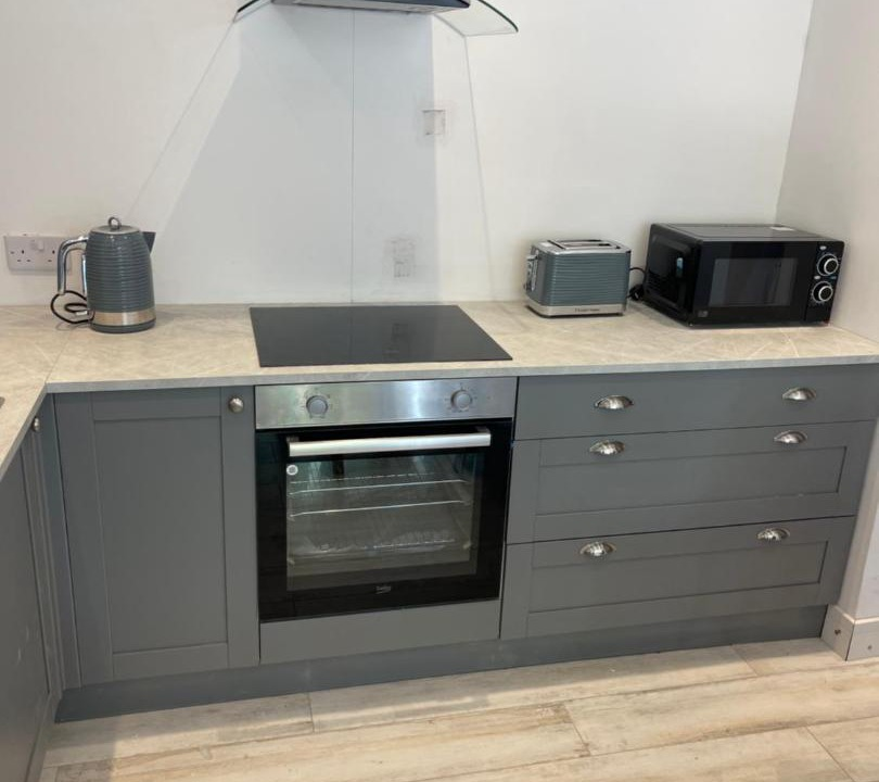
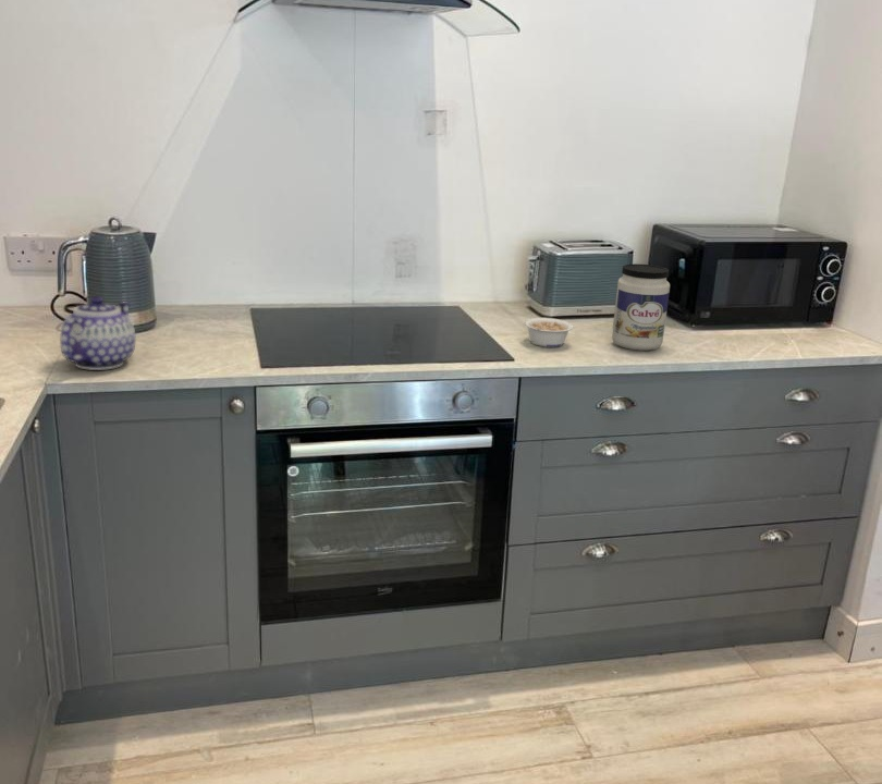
+ jar [611,262,671,352]
+ teapot [59,295,137,371]
+ legume [523,317,574,348]
